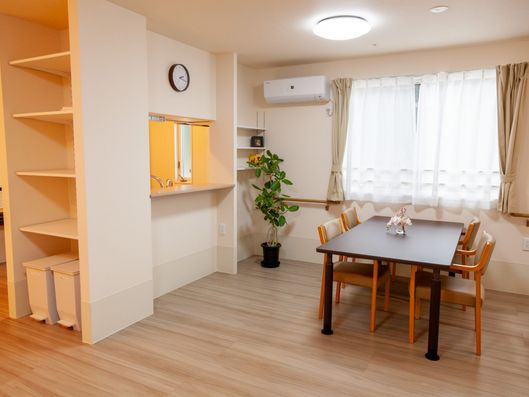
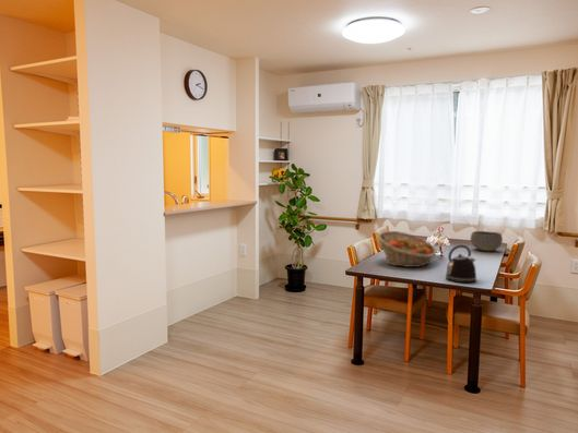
+ fruit basket [376,230,438,268]
+ bowl [470,230,504,252]
+ kettle [445,244,477,284]
